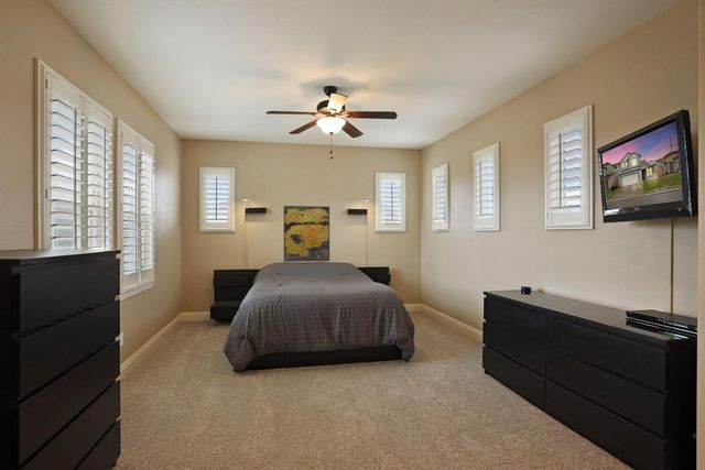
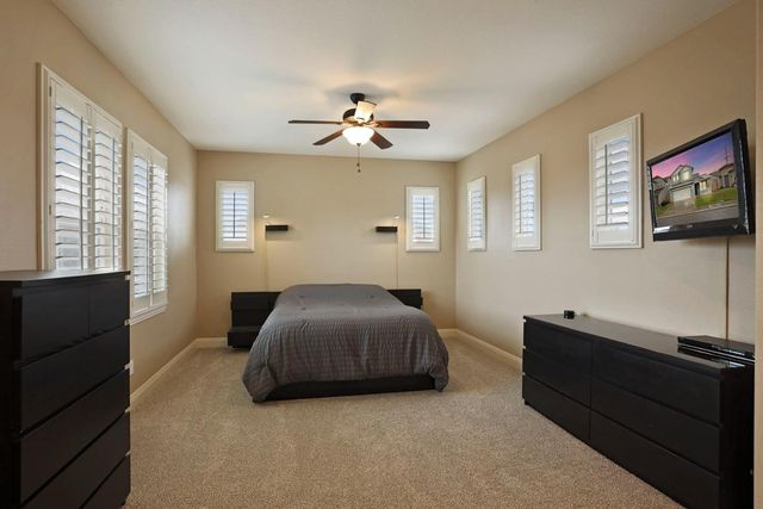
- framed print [283,205,330,263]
